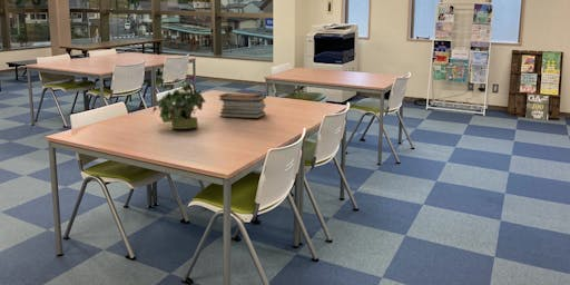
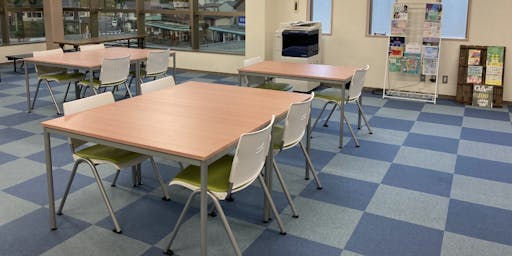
- book stack [218,92,267,119]
- potted plant [151,75,207,130]
